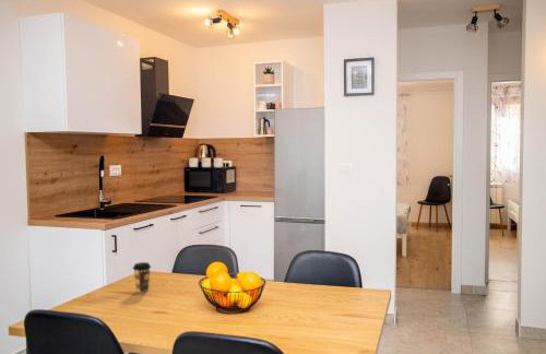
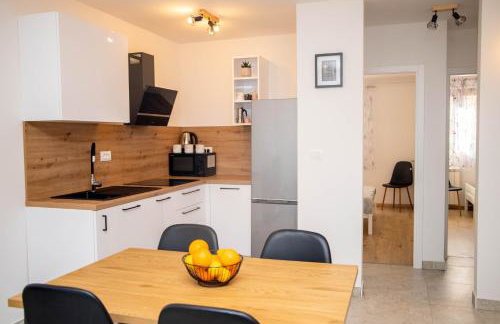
- coffee cup [132,261,152,294]
